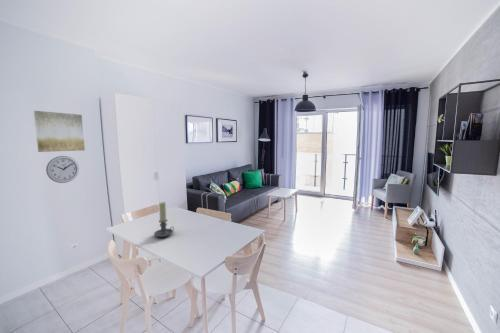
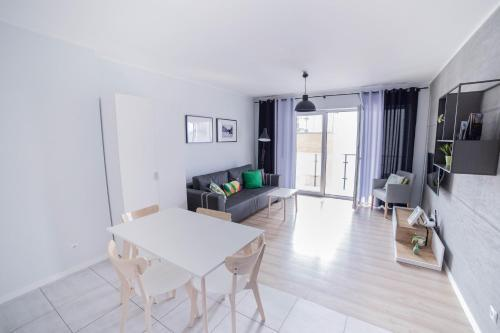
- wall clock [45,155,80,184]
- candle holder [153,201,175,238]
- wall art [33,110,86,153]
